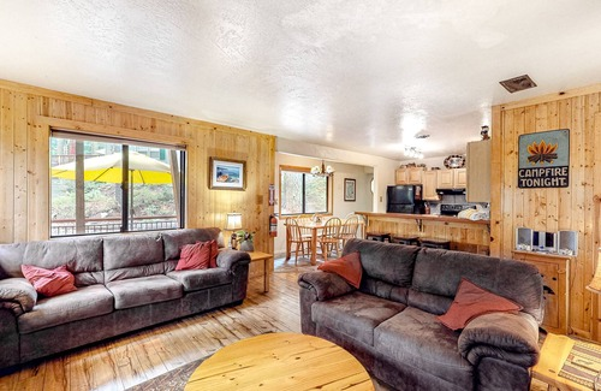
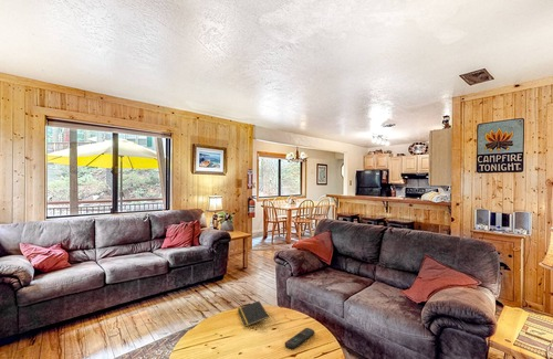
+ remote control [284,327,315,351]
+ notepad [237,300,270,328]
